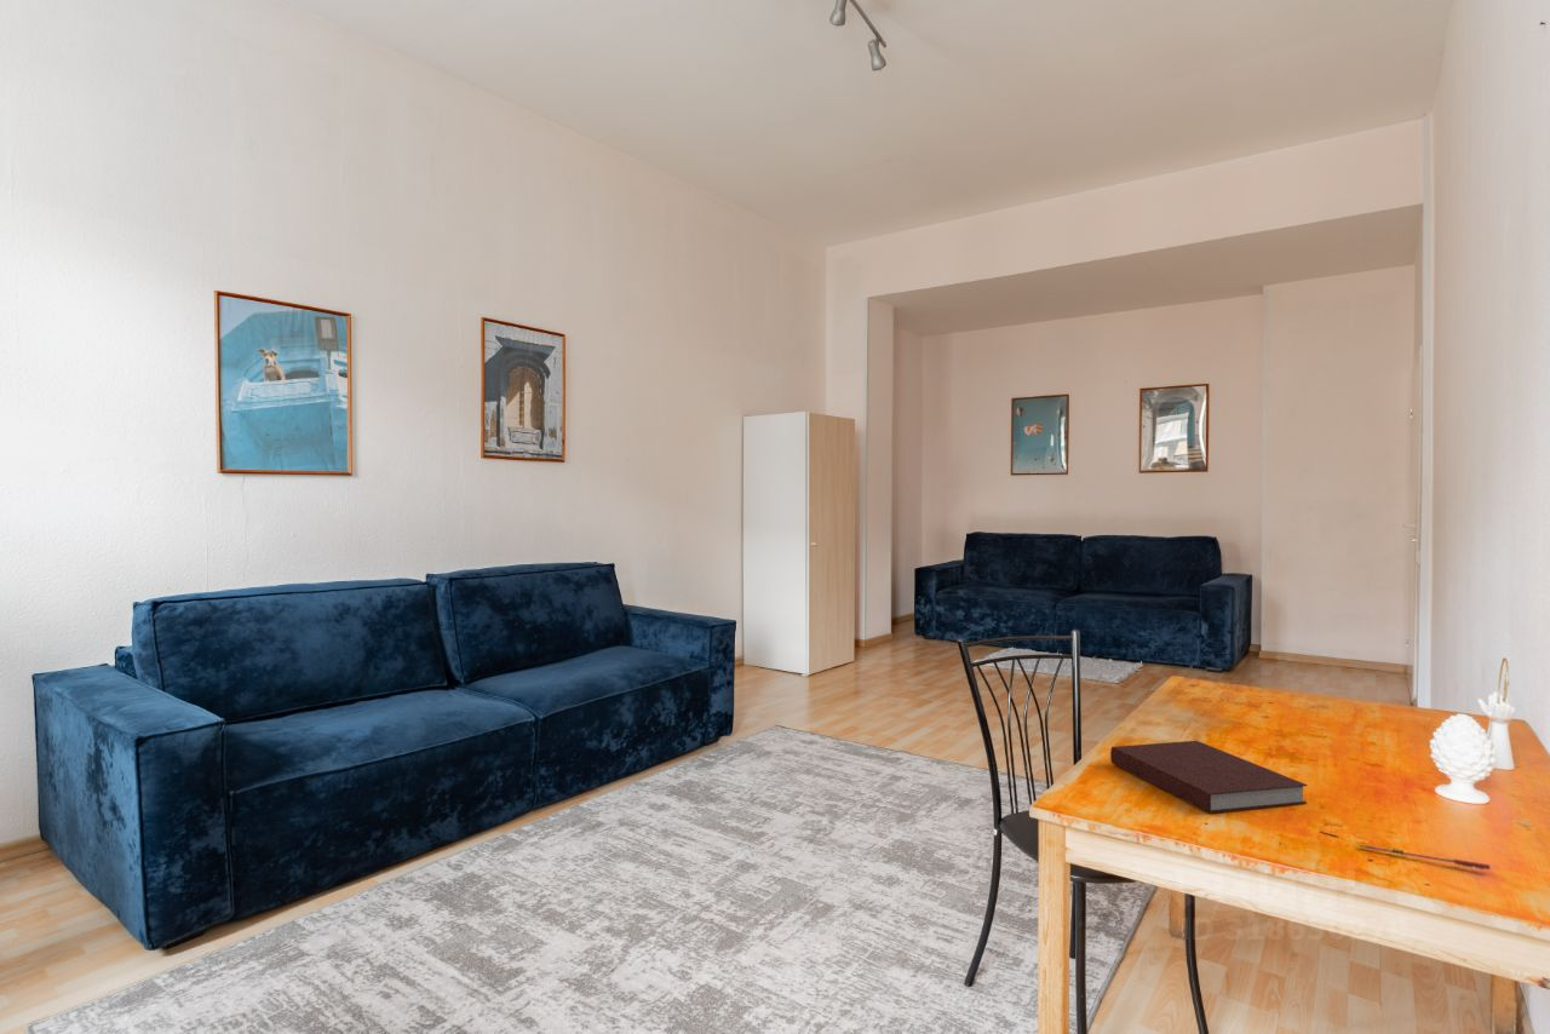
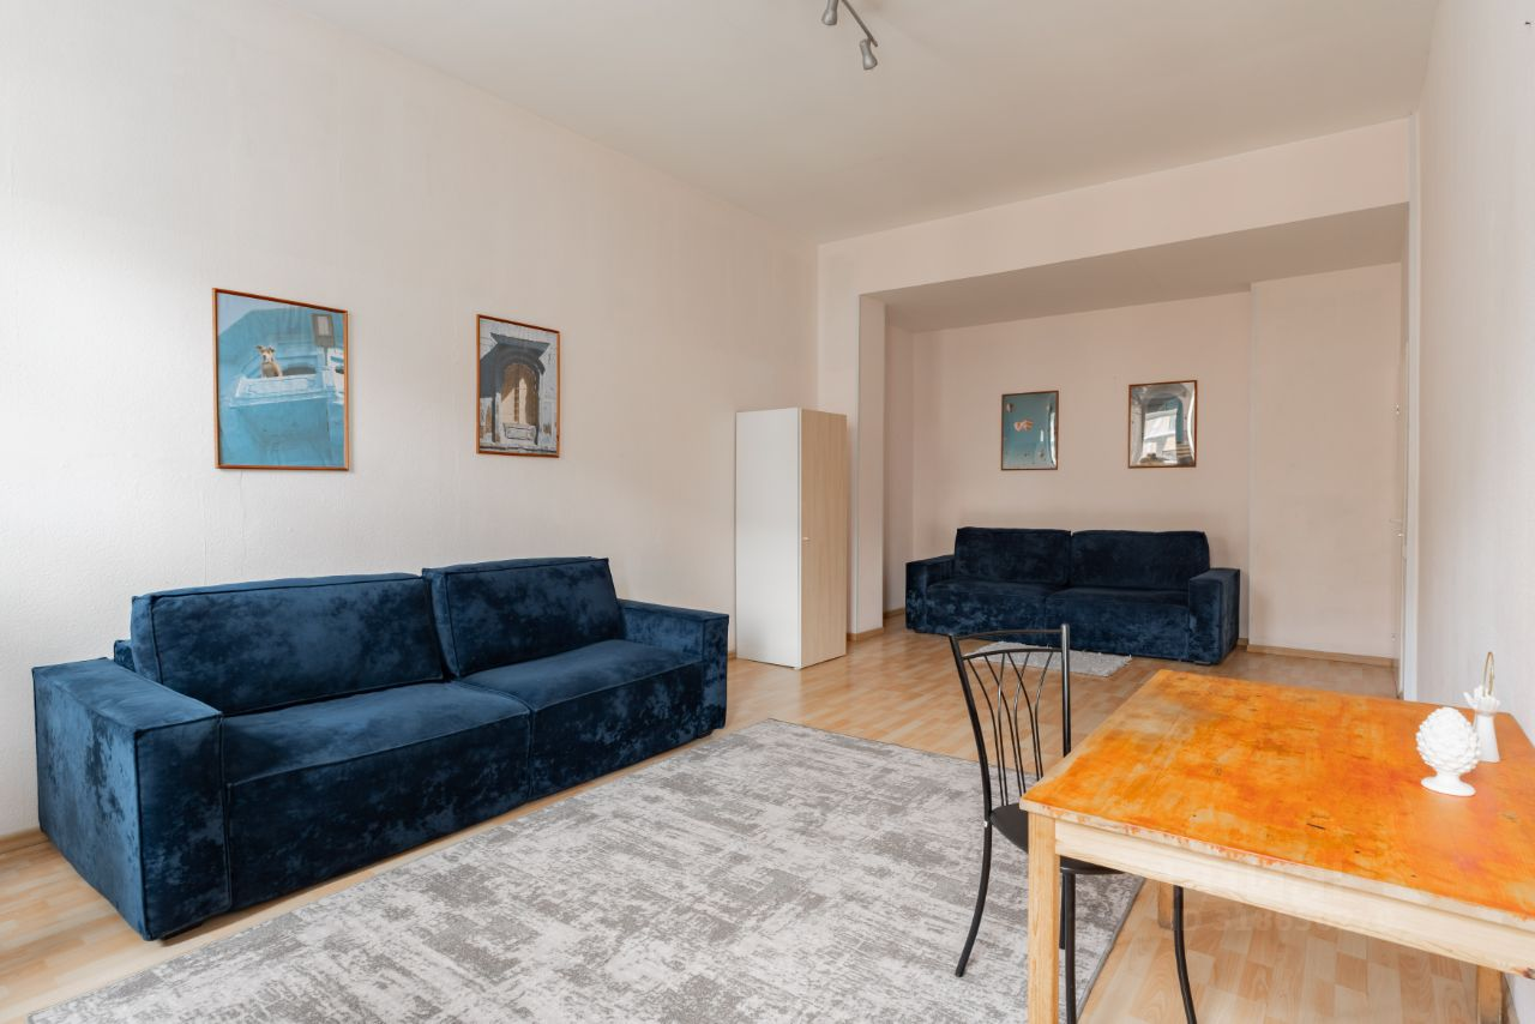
- pen [1359,844,1491,871]
- notebook [1109,740,1309,814]
